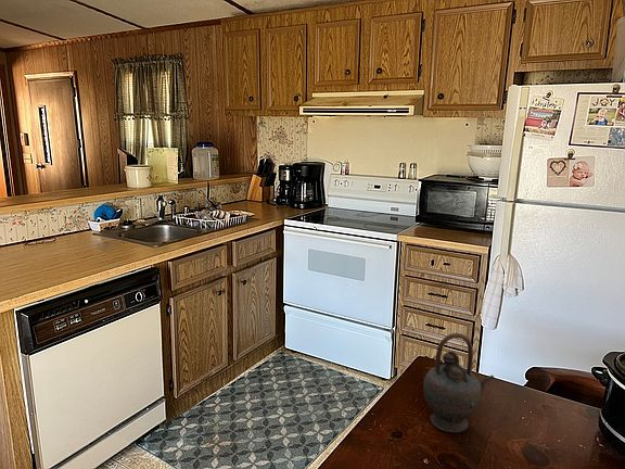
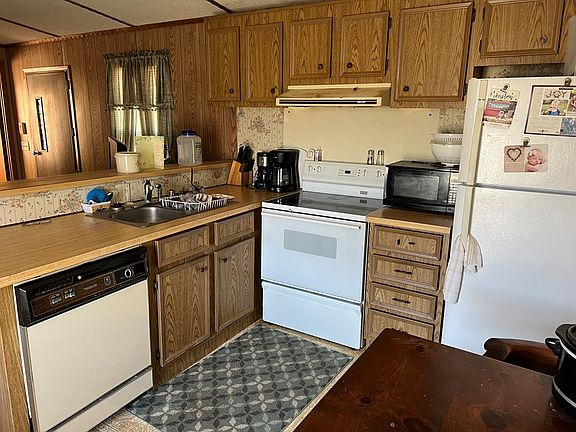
- teapot [422,332,495,434]
